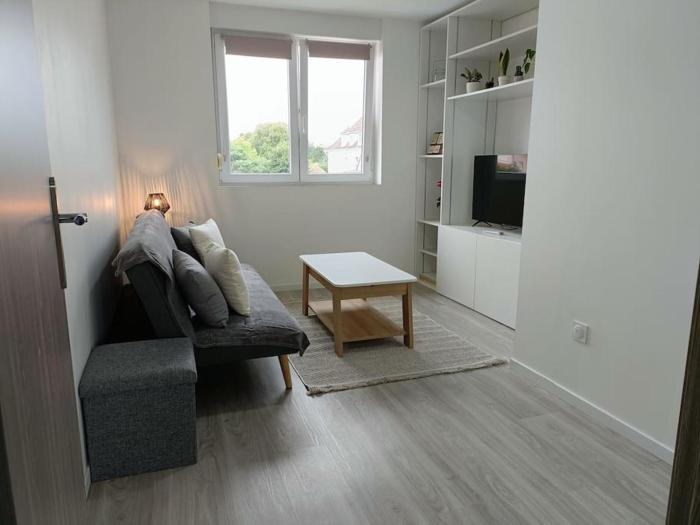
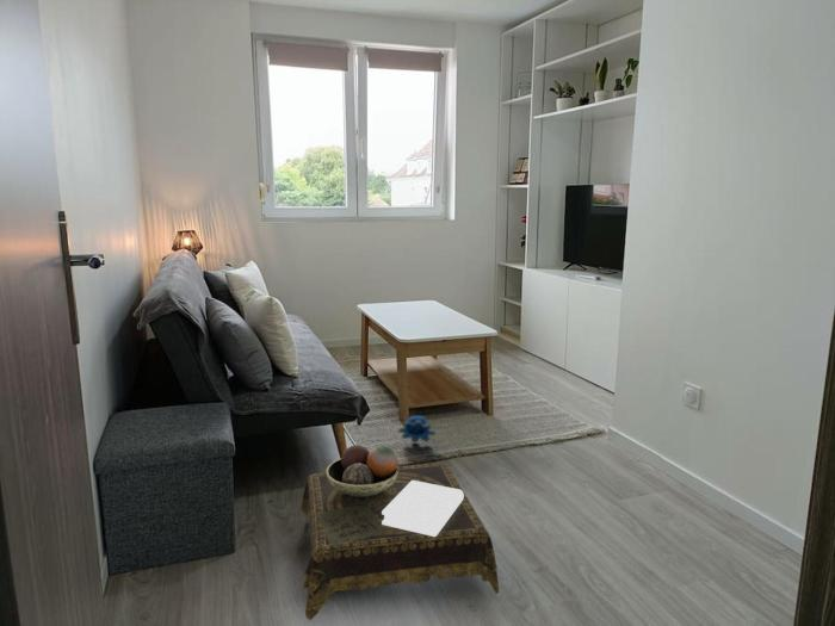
+ side table [298,444,500,621]
+ plush toy [397,415,437,444]
